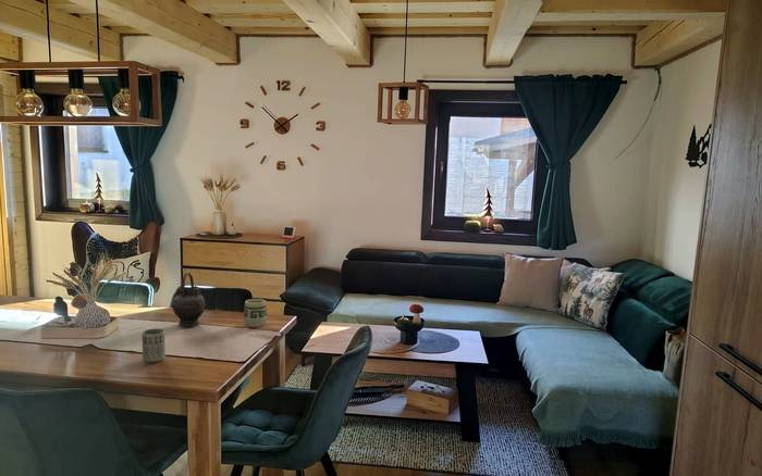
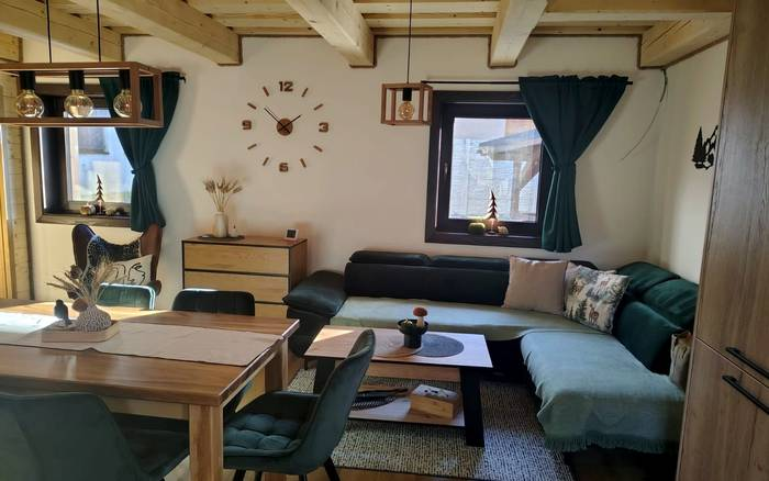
- cup [243,298,268,328]
- teapot [171,272,207,328]
- cup [142,327,167,363]
